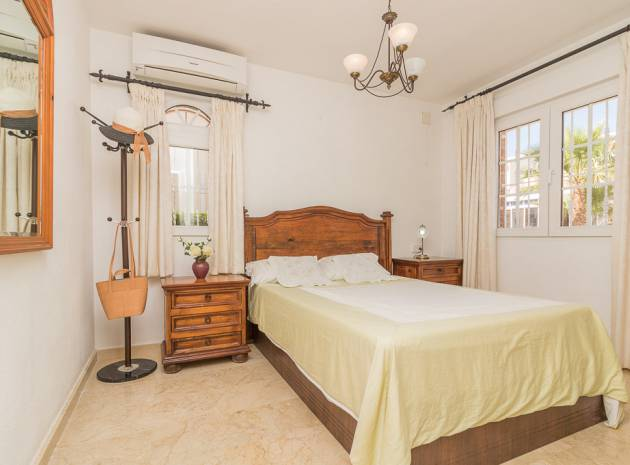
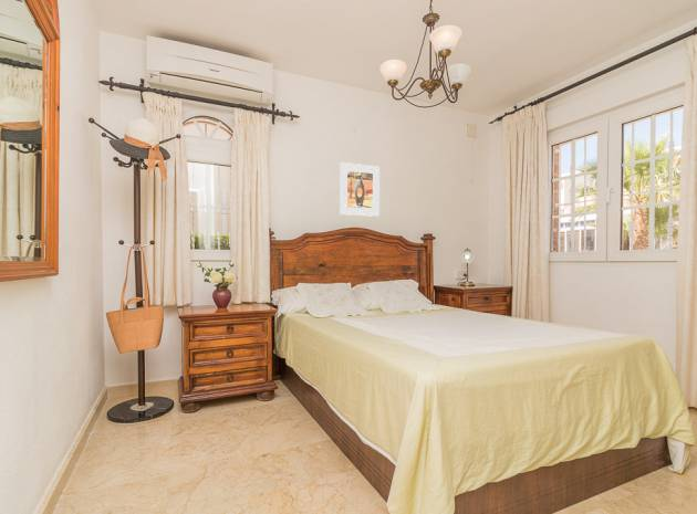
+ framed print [339,161,381,218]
